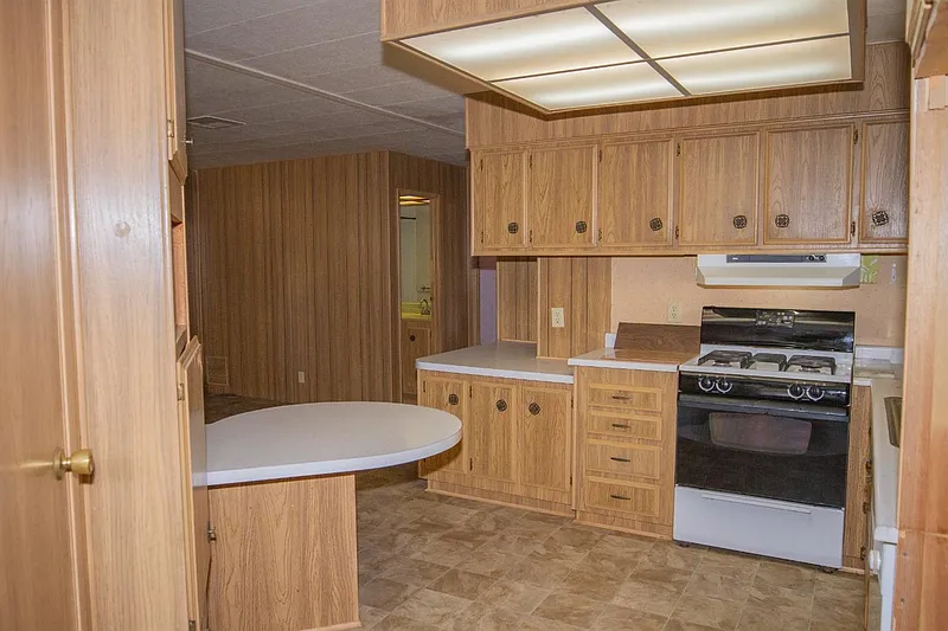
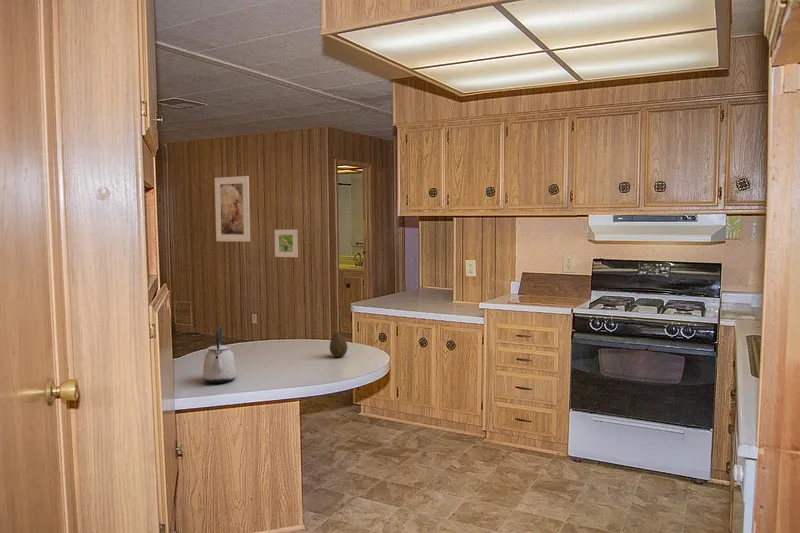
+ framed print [214,175,251,242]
+ fruit [329,331,348,358]
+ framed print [274,229,299,258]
+ kettle [202,325,237,384]
